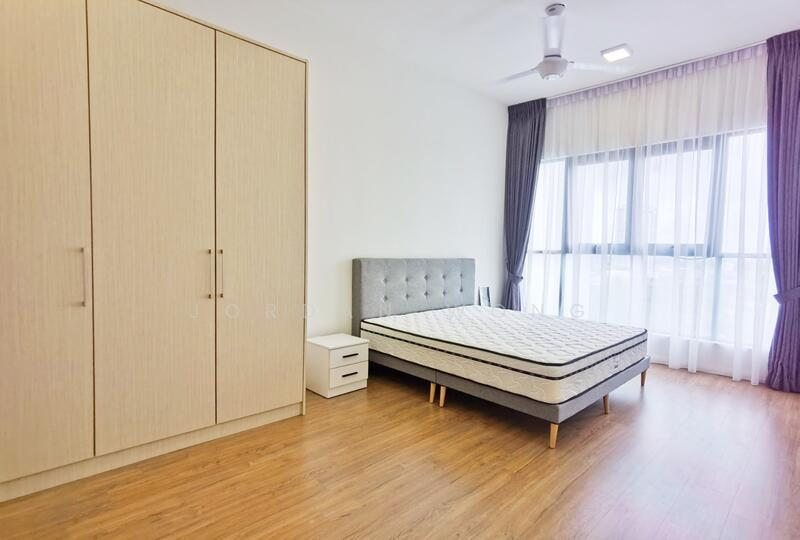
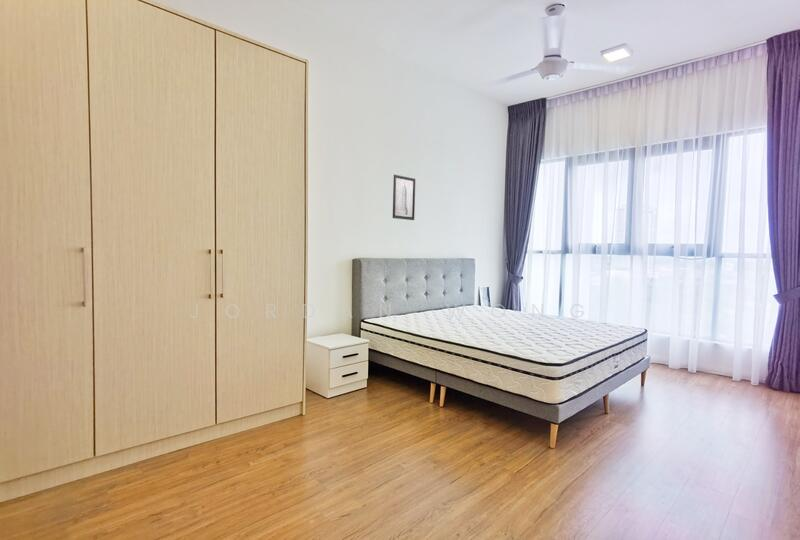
+ wall art [392,174,416,221]
